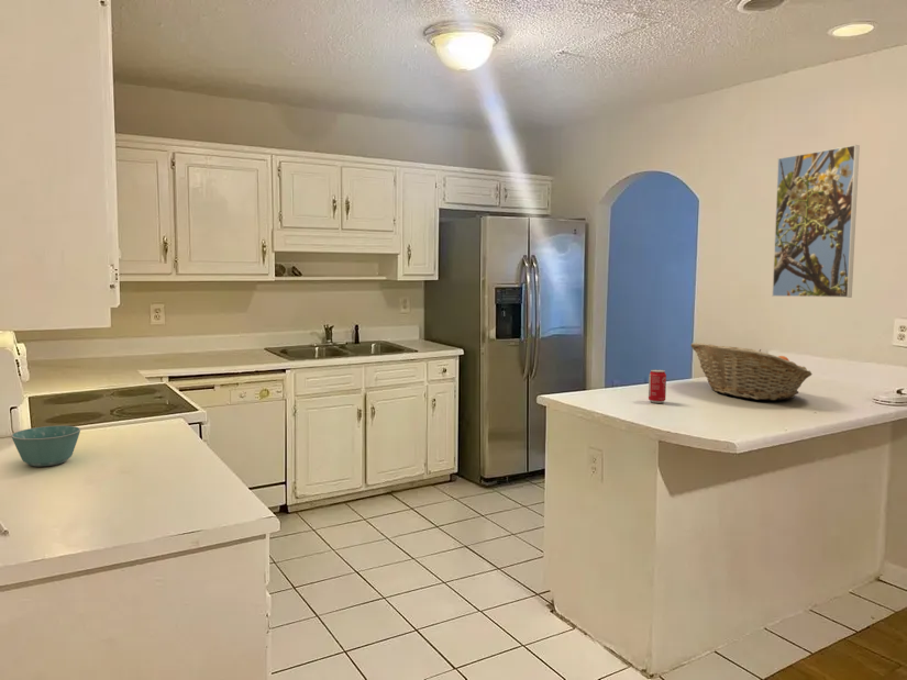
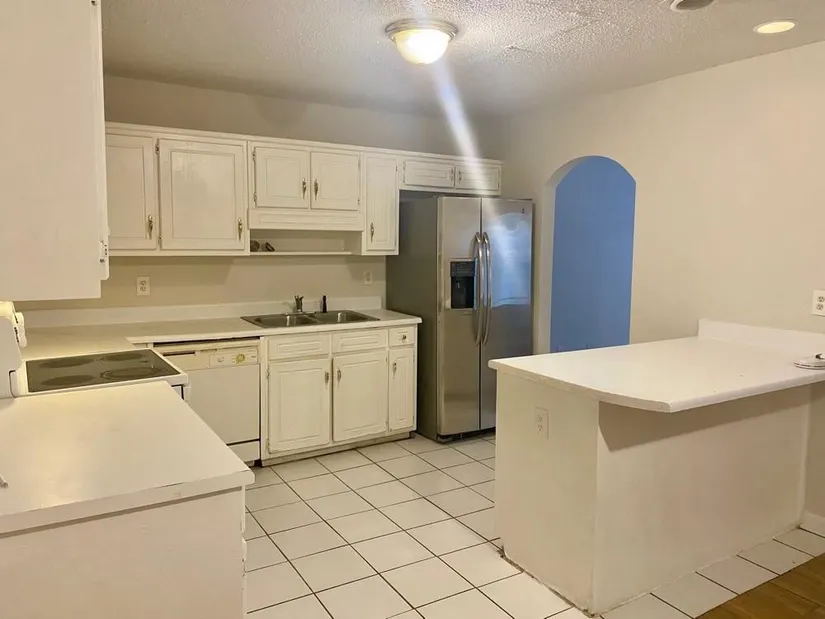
- bowl [11,425,81,467]
- beverage can [648,369,667,404]
- fruit basket [689,342,814,401]
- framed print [771,144,861,299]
